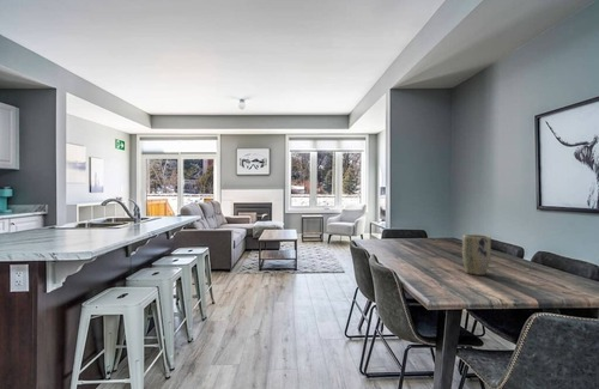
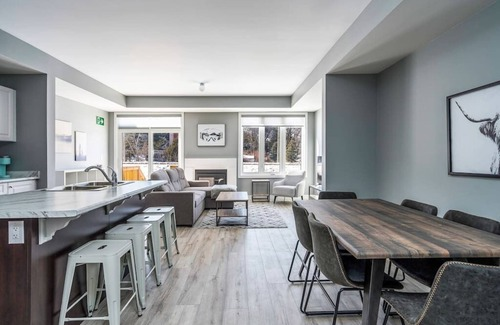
- plant pot [461,233,492,276]
